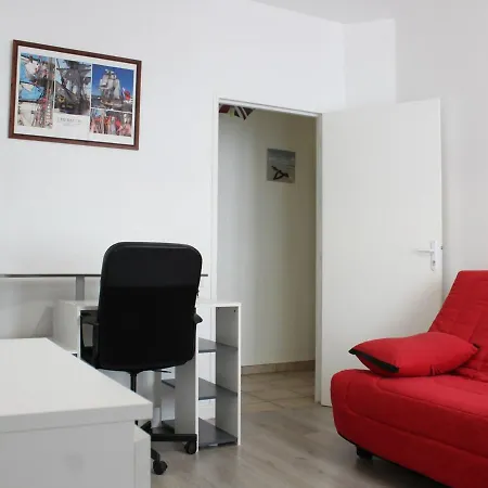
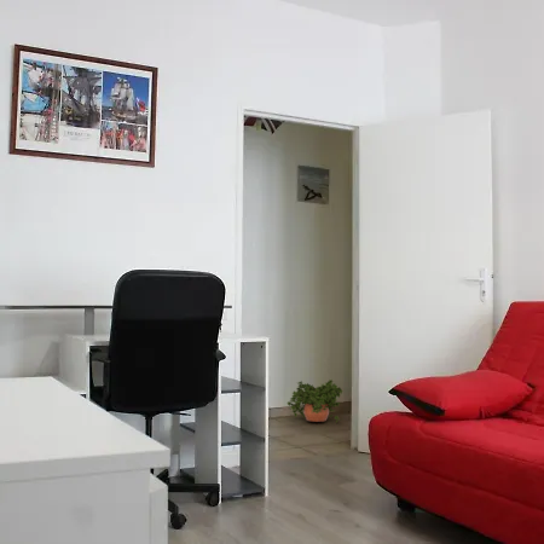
+ potted plant [285,378,343,424]
